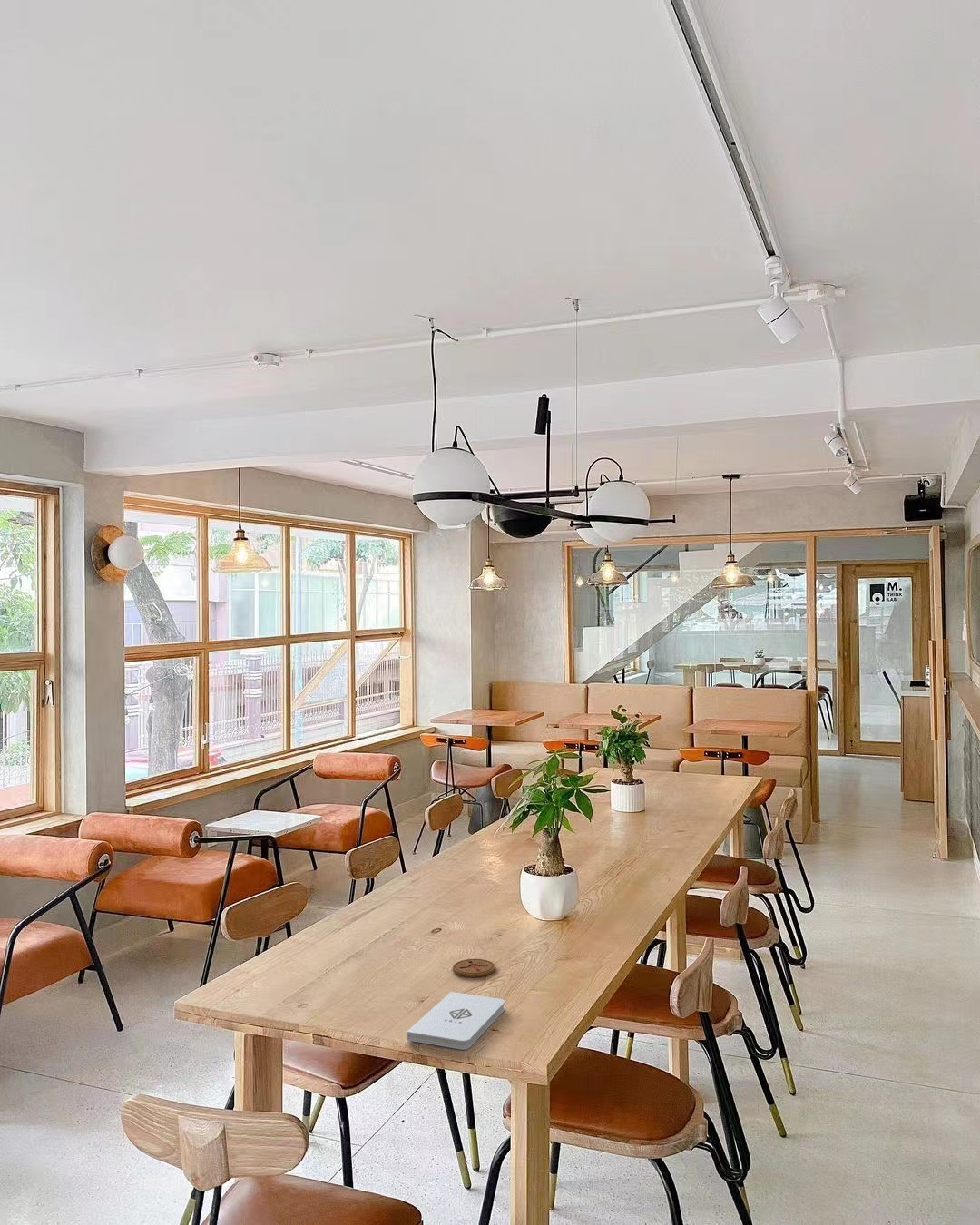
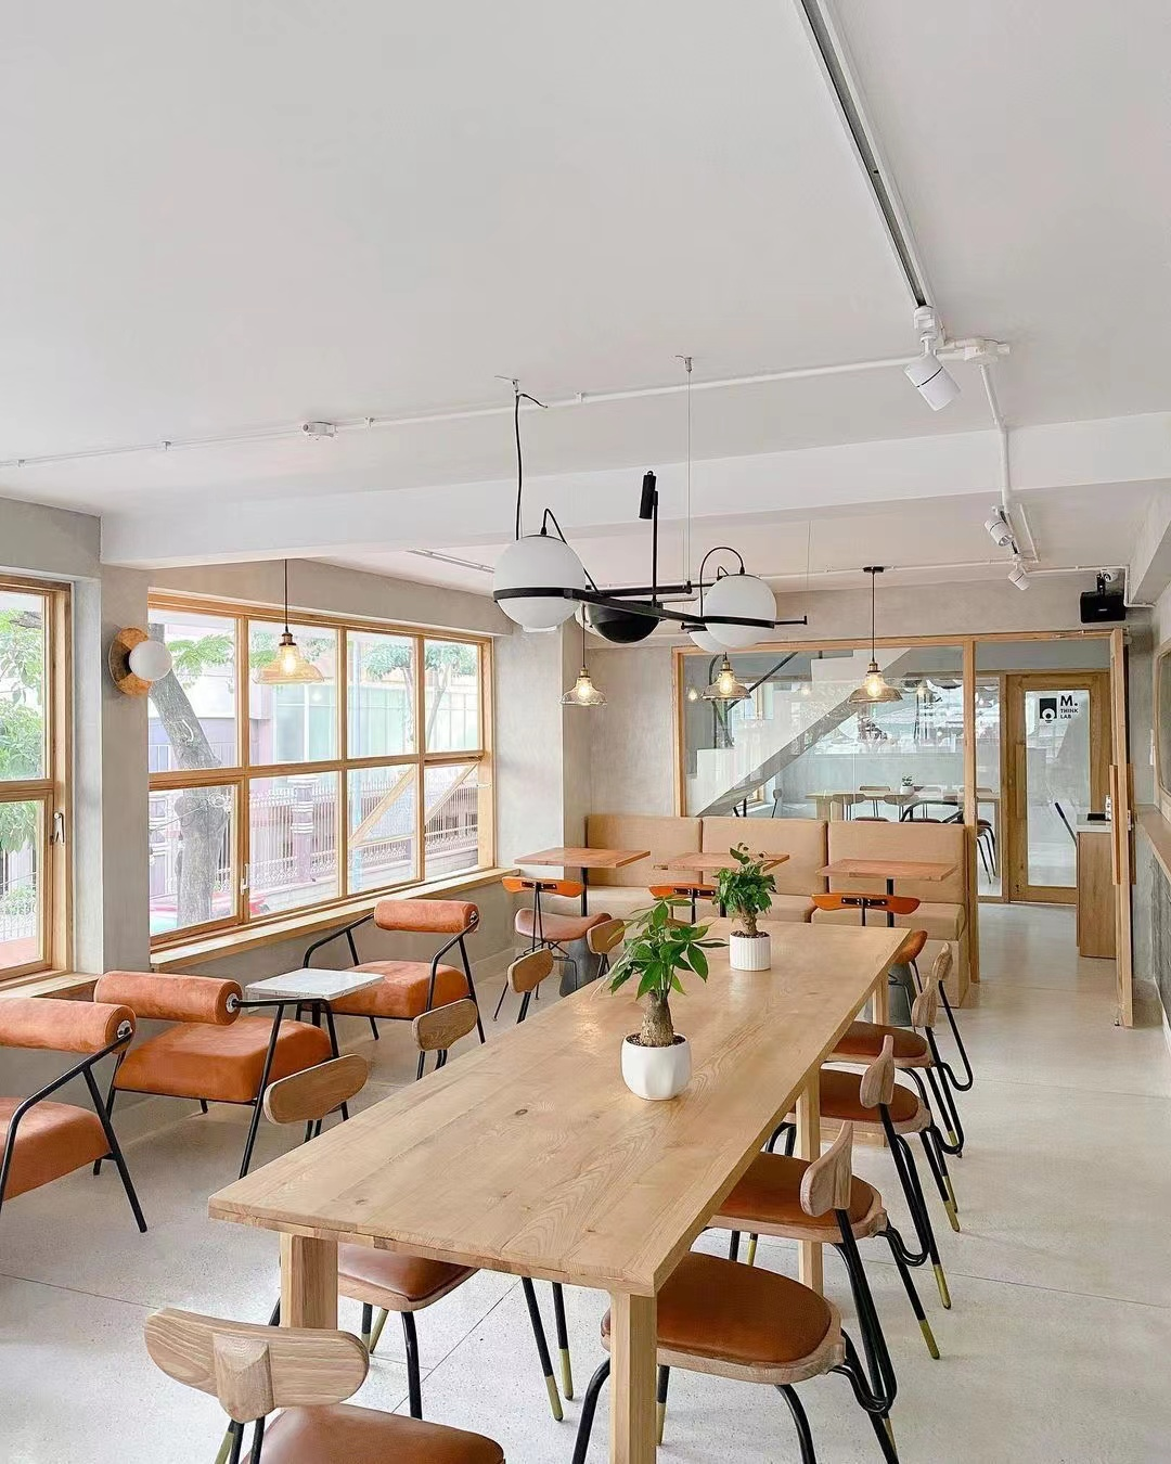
- notepad [406,991,505,1051]
- coaster [452,958,496,978]
